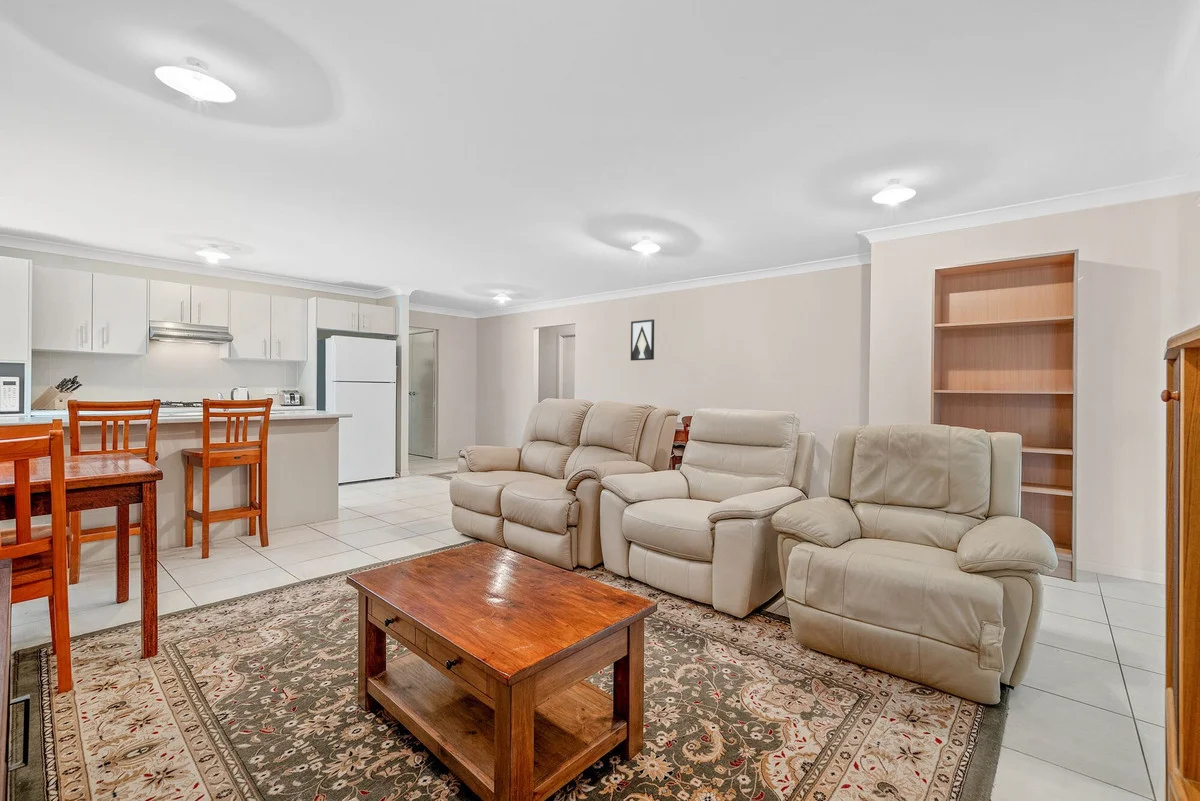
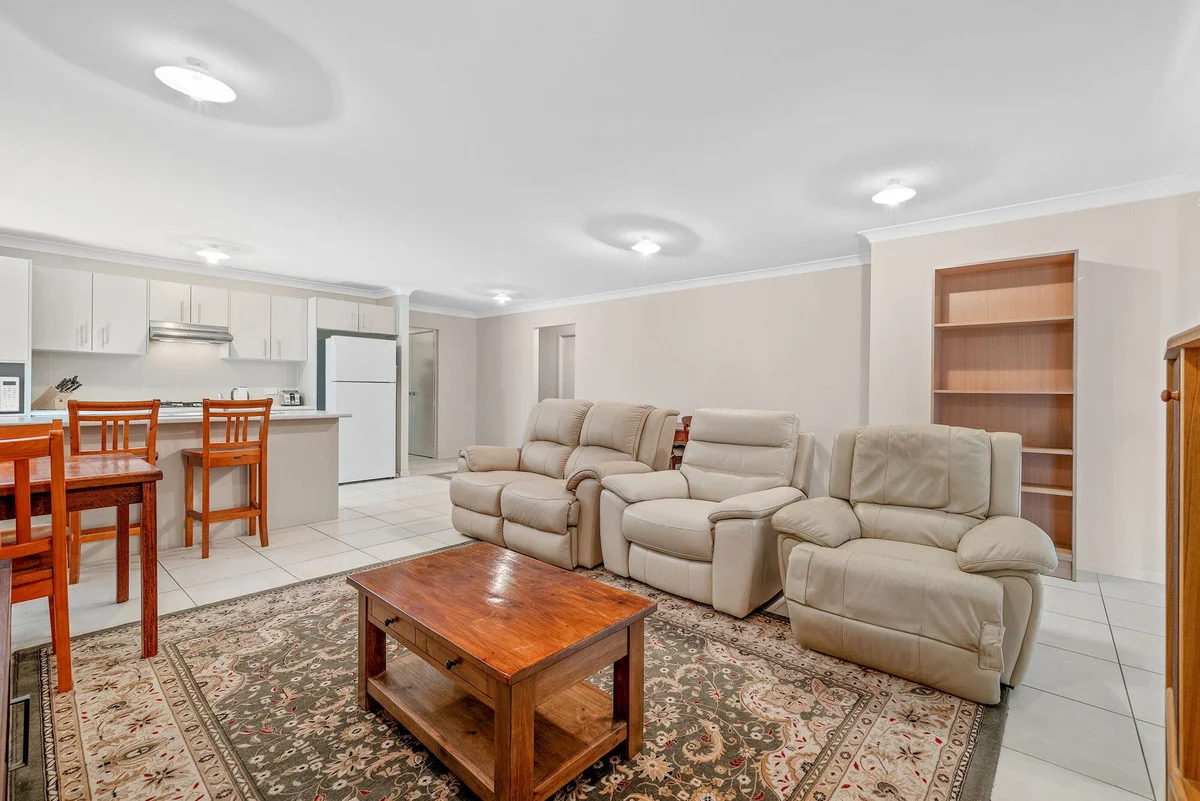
- wall art [630,318,655,362]
